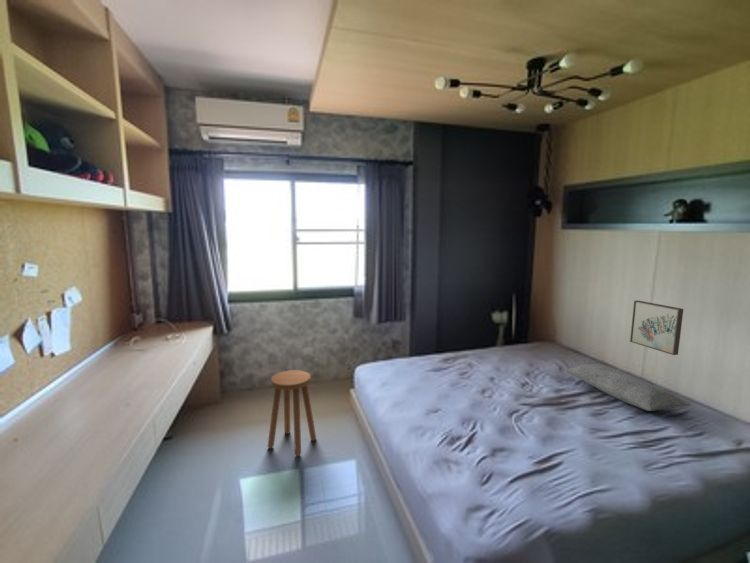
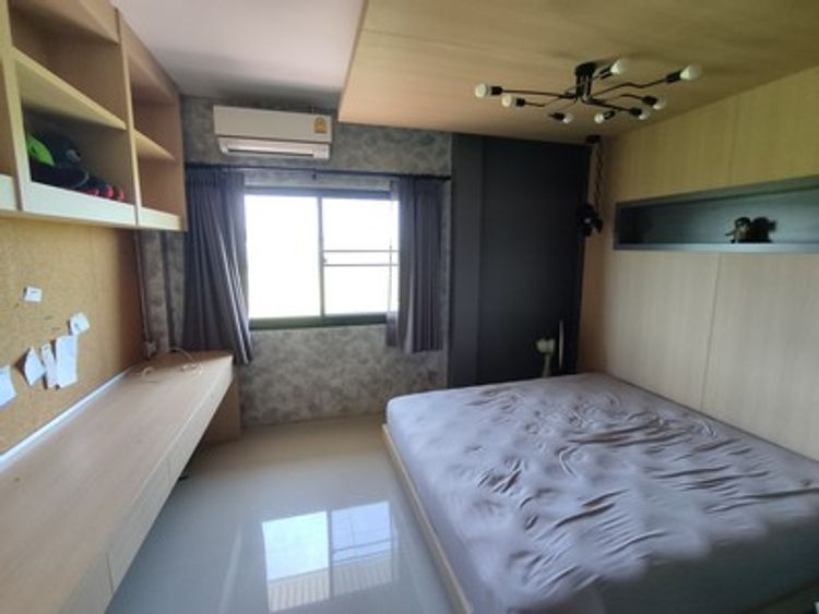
- wall art [629,300,684,356]
- pillow [564,363,692,412]
- stool [267,369,317,457]
